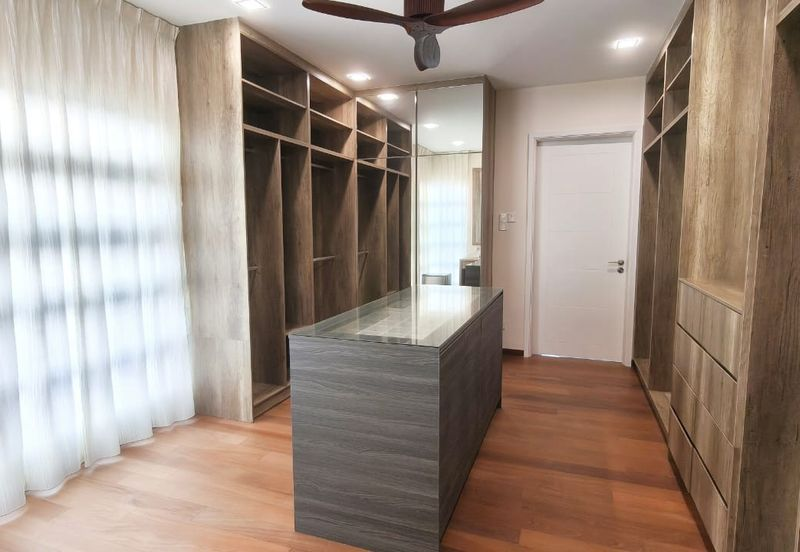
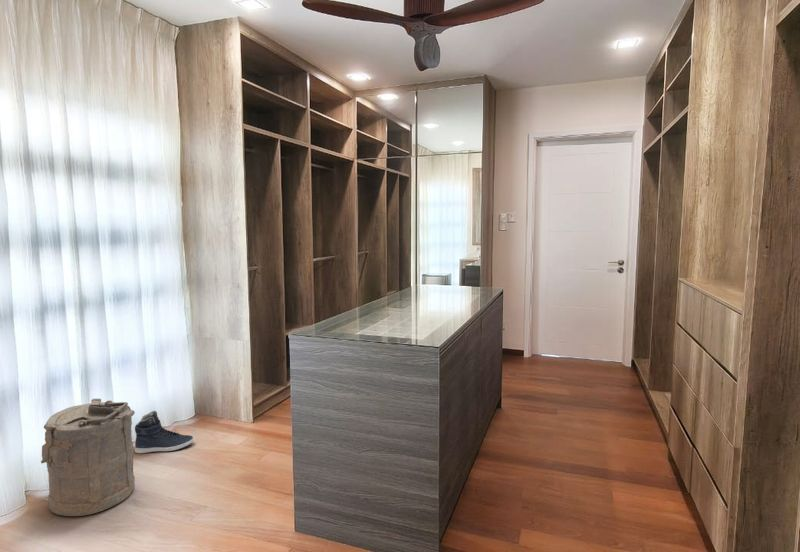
+ sneaker [134,410,195,455]
+ laundry hamper [40,398,136,517]
